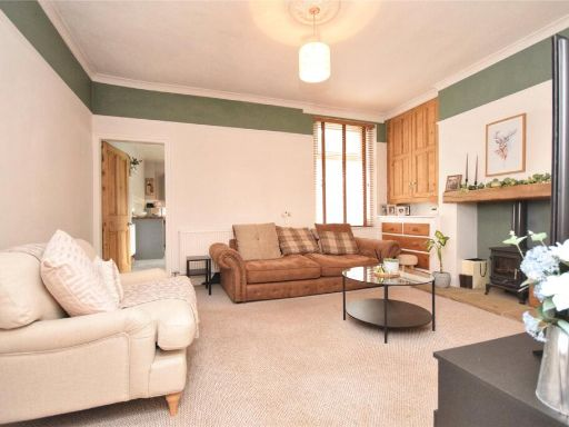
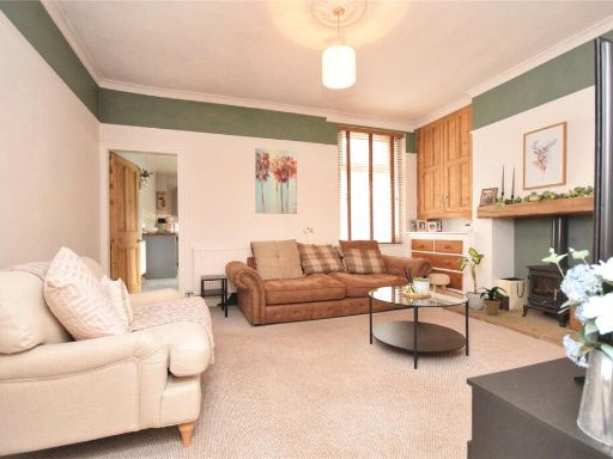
+ wall art [254,147,298,215]
+ potted plant [474,286,509,316]
